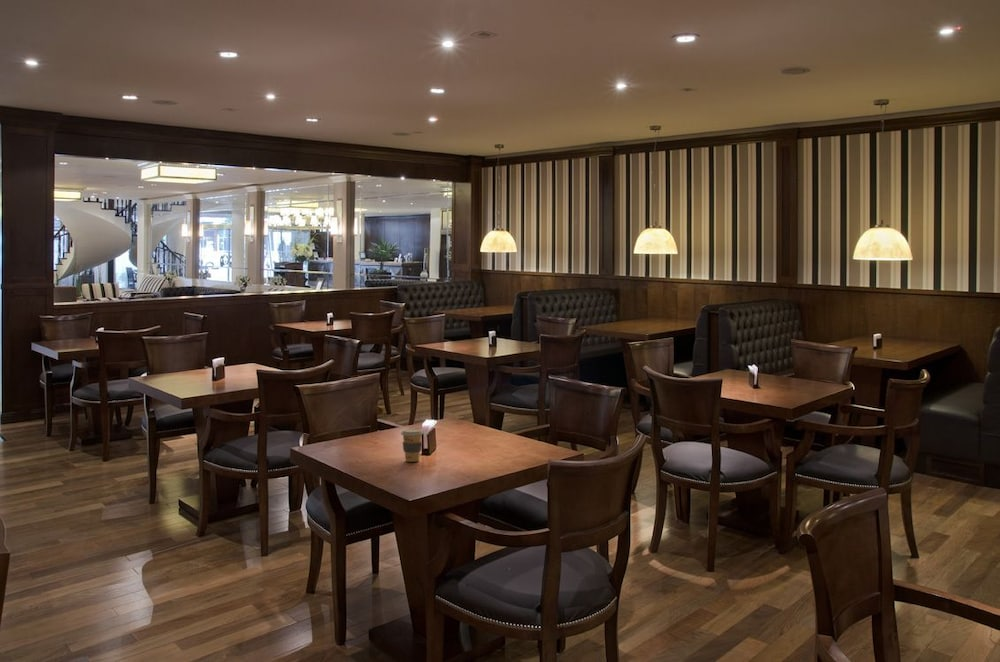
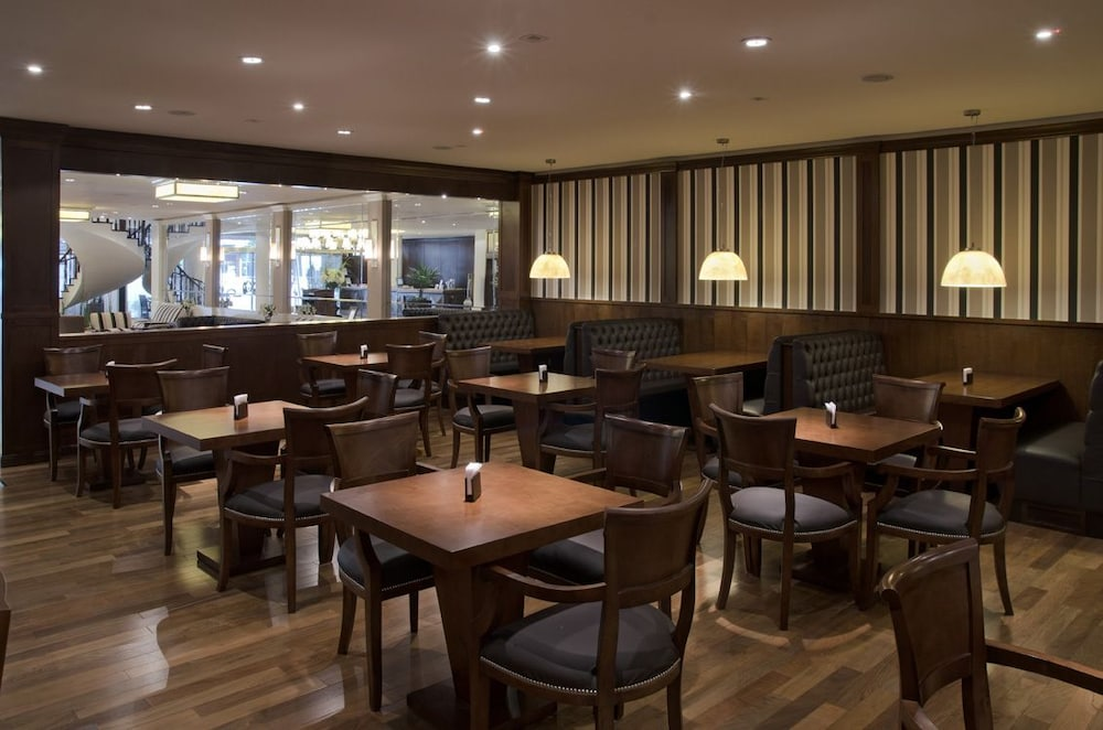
- coffee cup [400,428,425,463]
